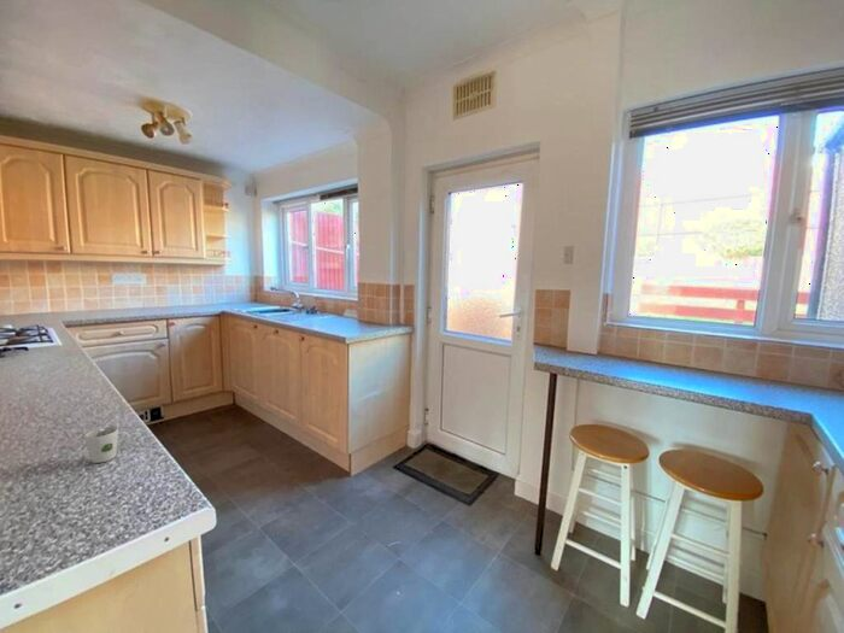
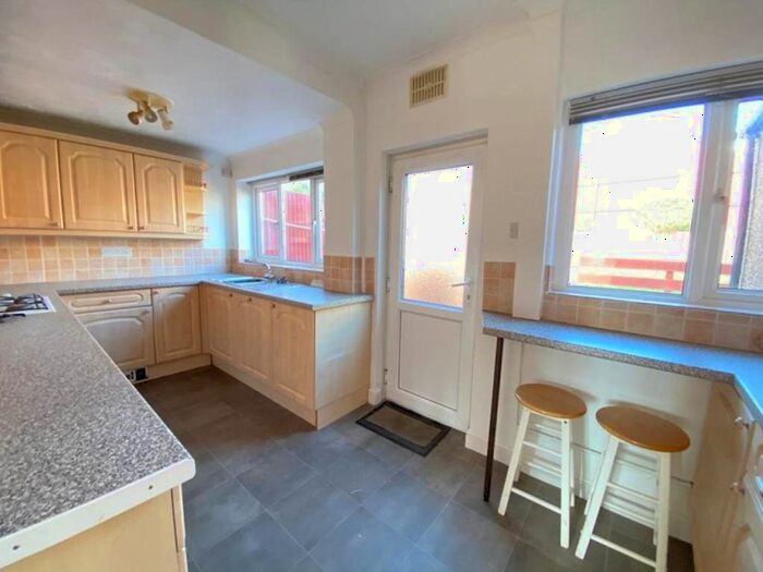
- cup [83,426,130,464]
